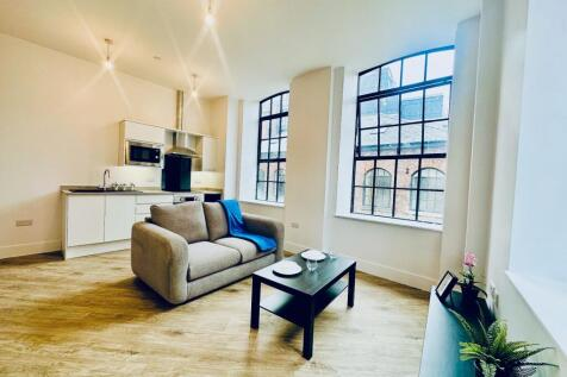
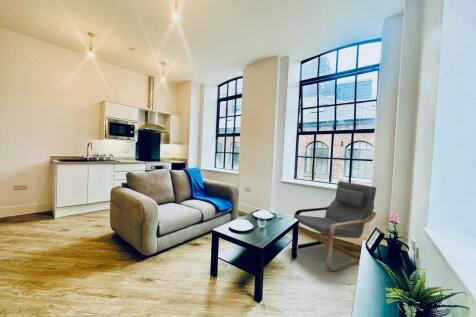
+ armchair [293,180,377,272]
